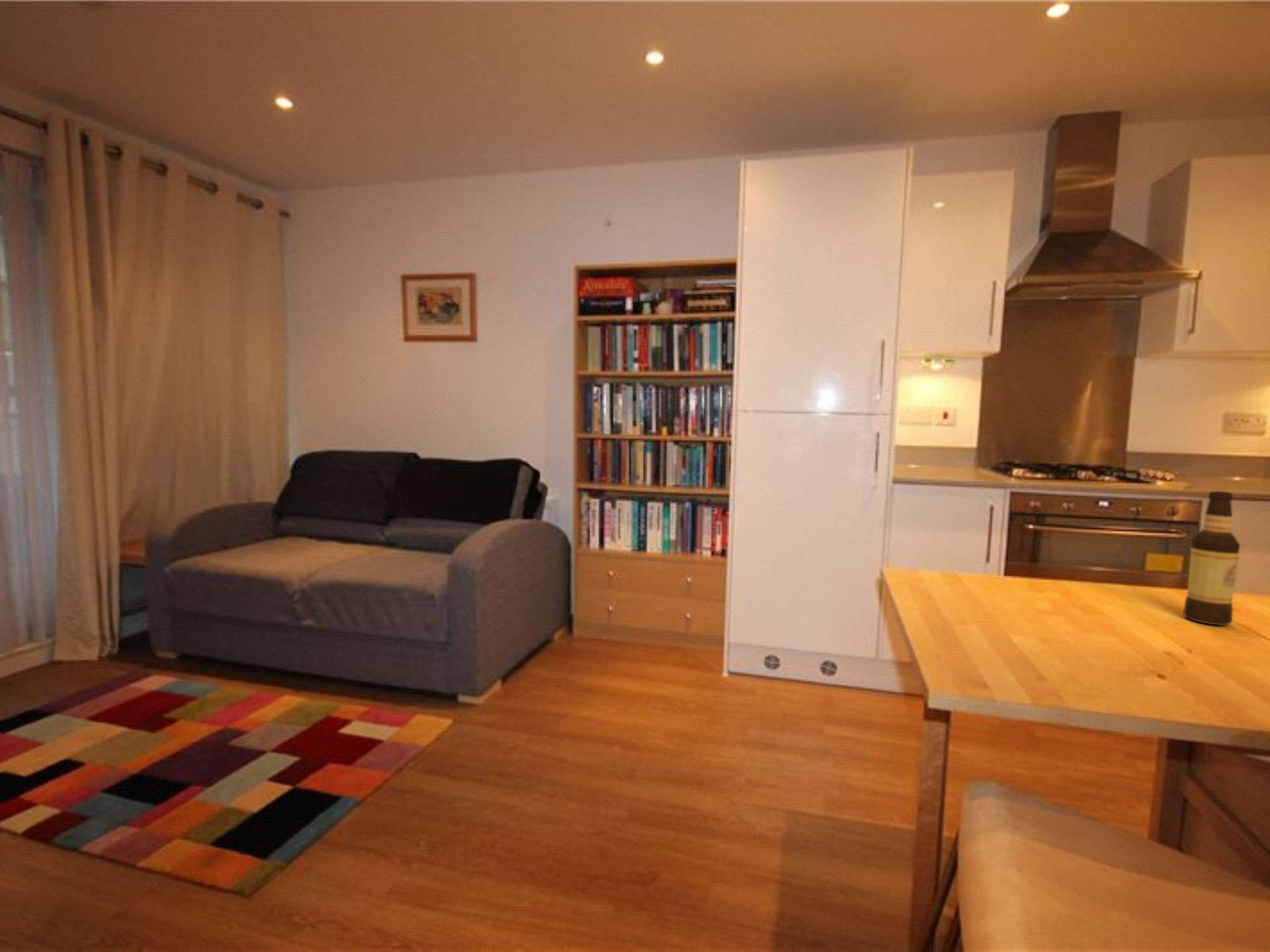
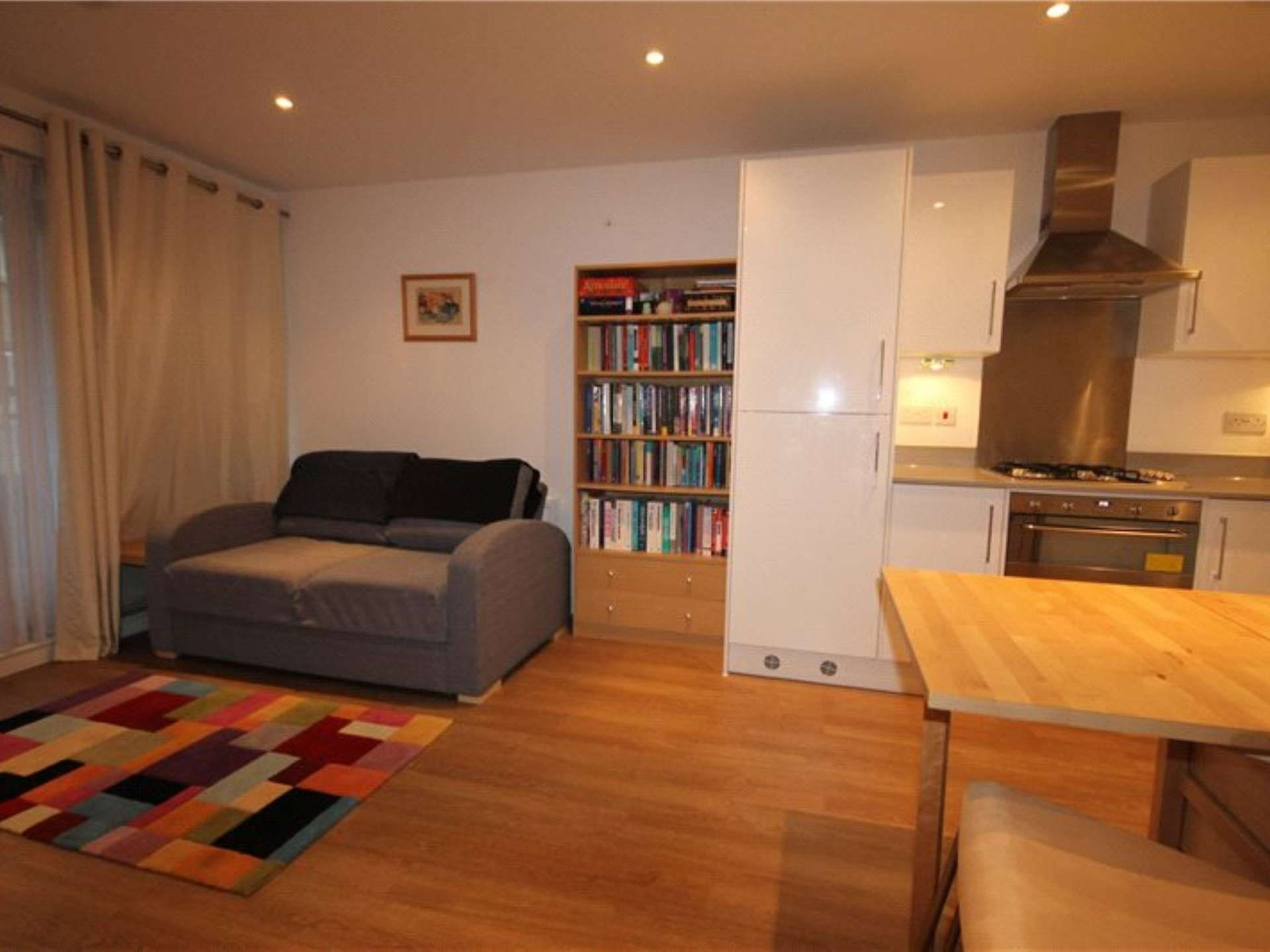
- bottle [1183,491,1241,626]
